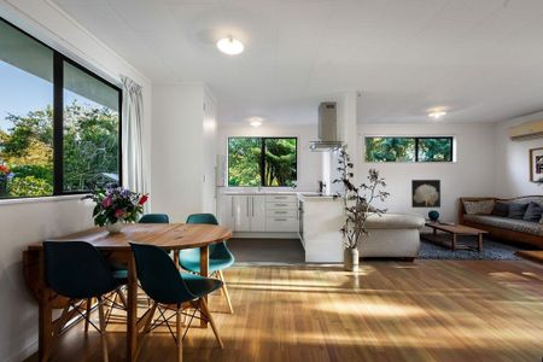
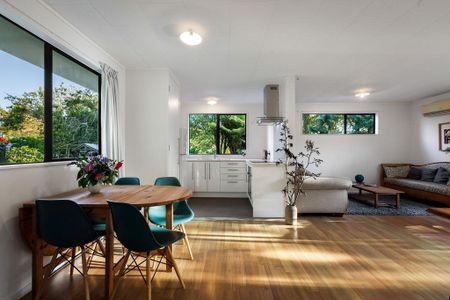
- wall art [410,179,442,209]
